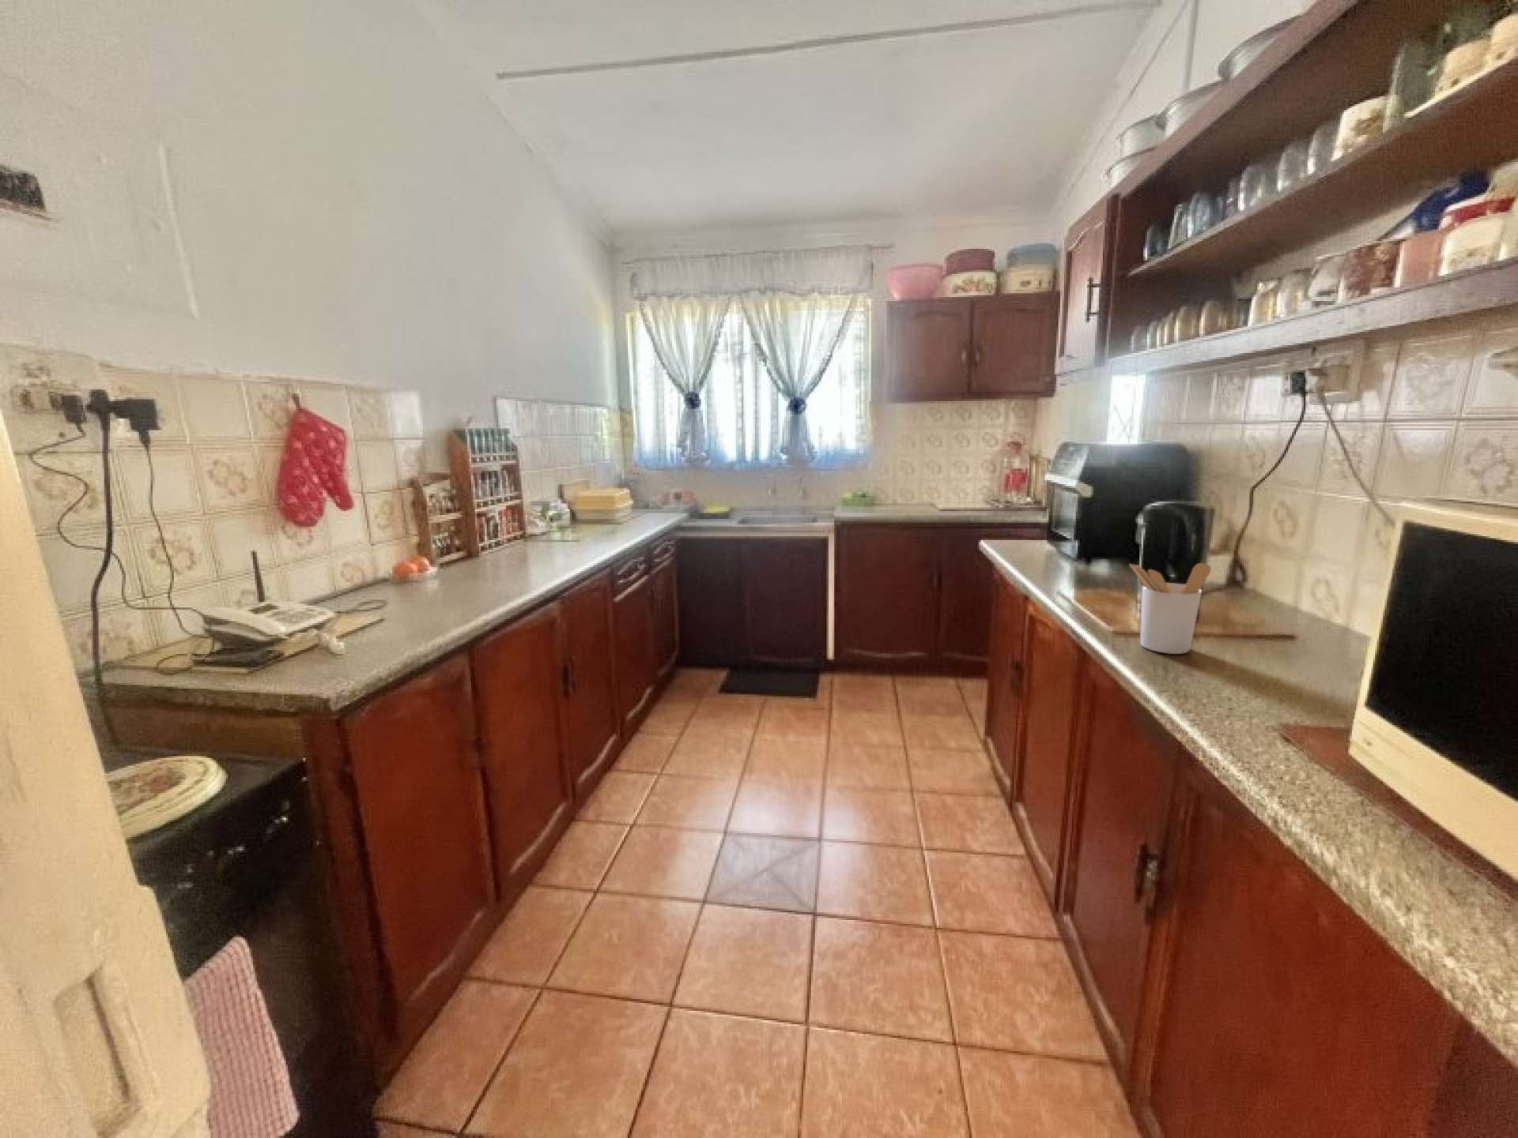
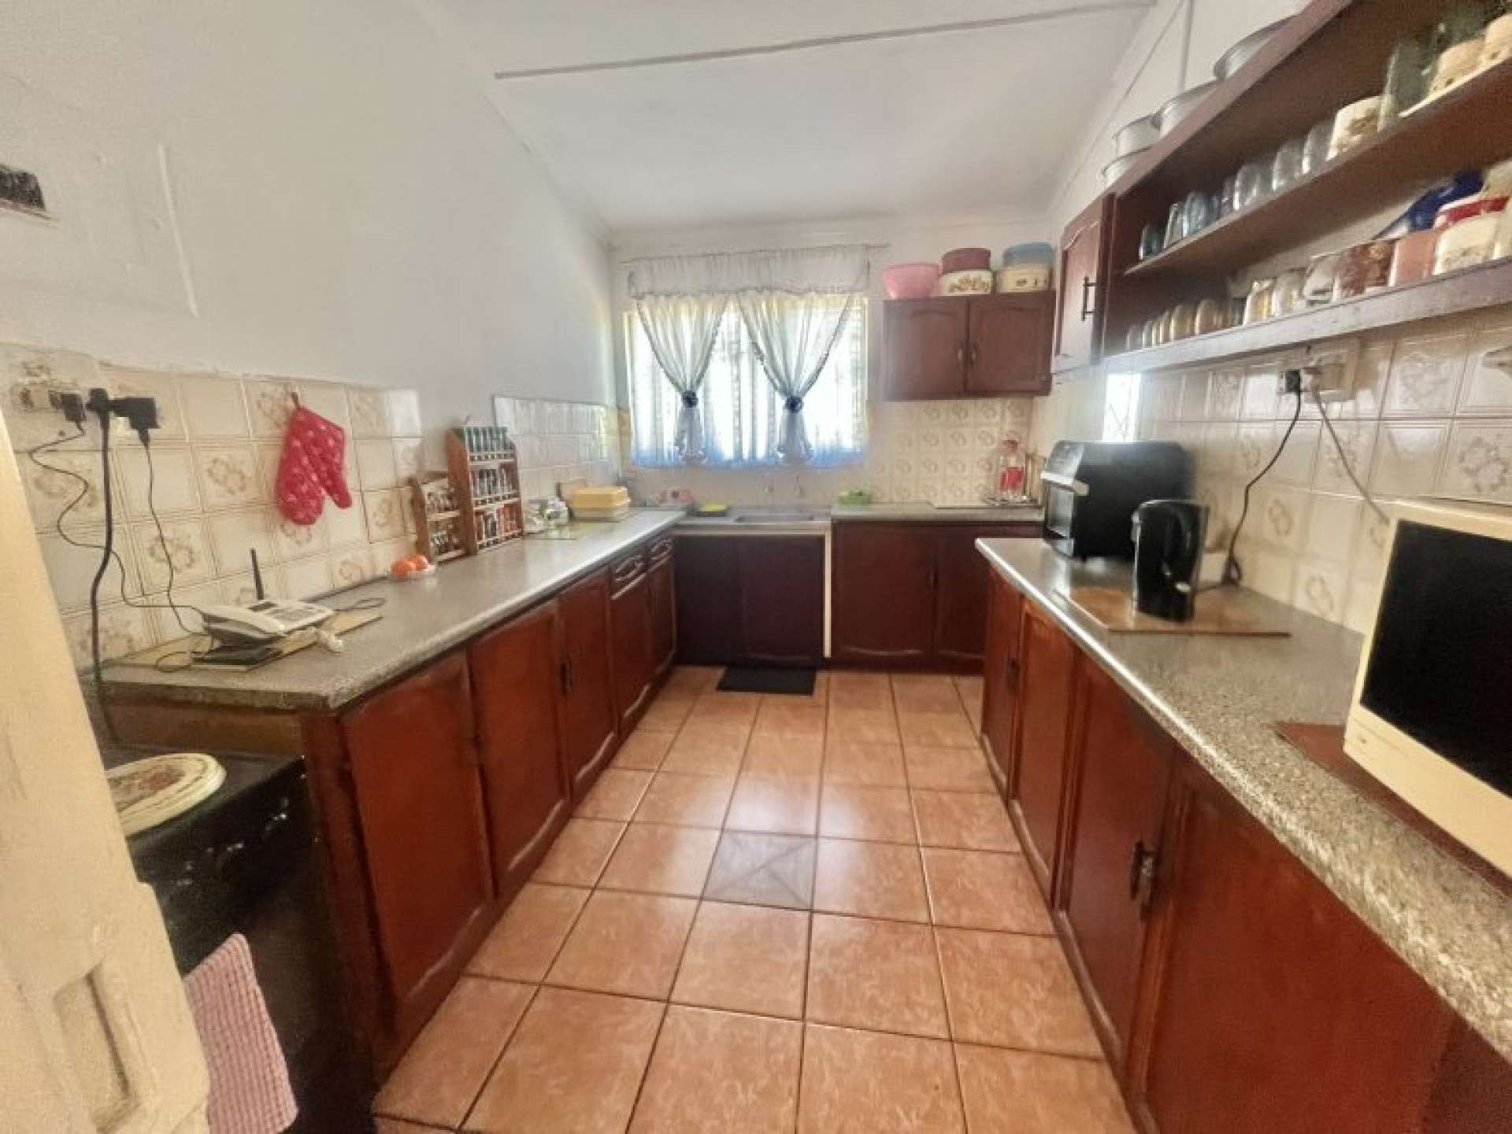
- utensil holder [1128,562,1212,655]
